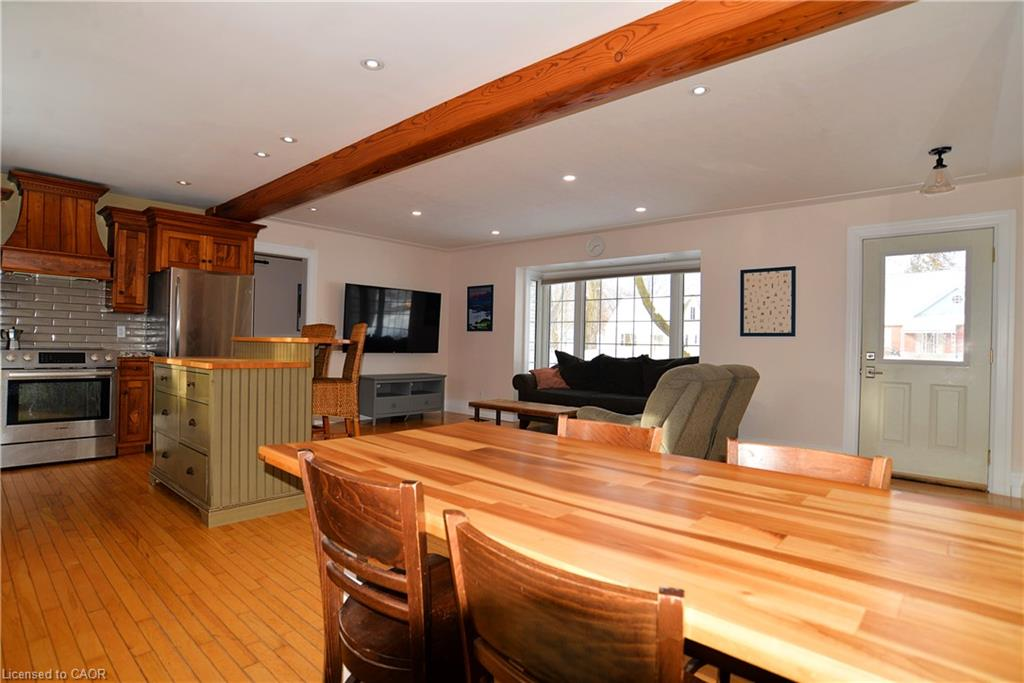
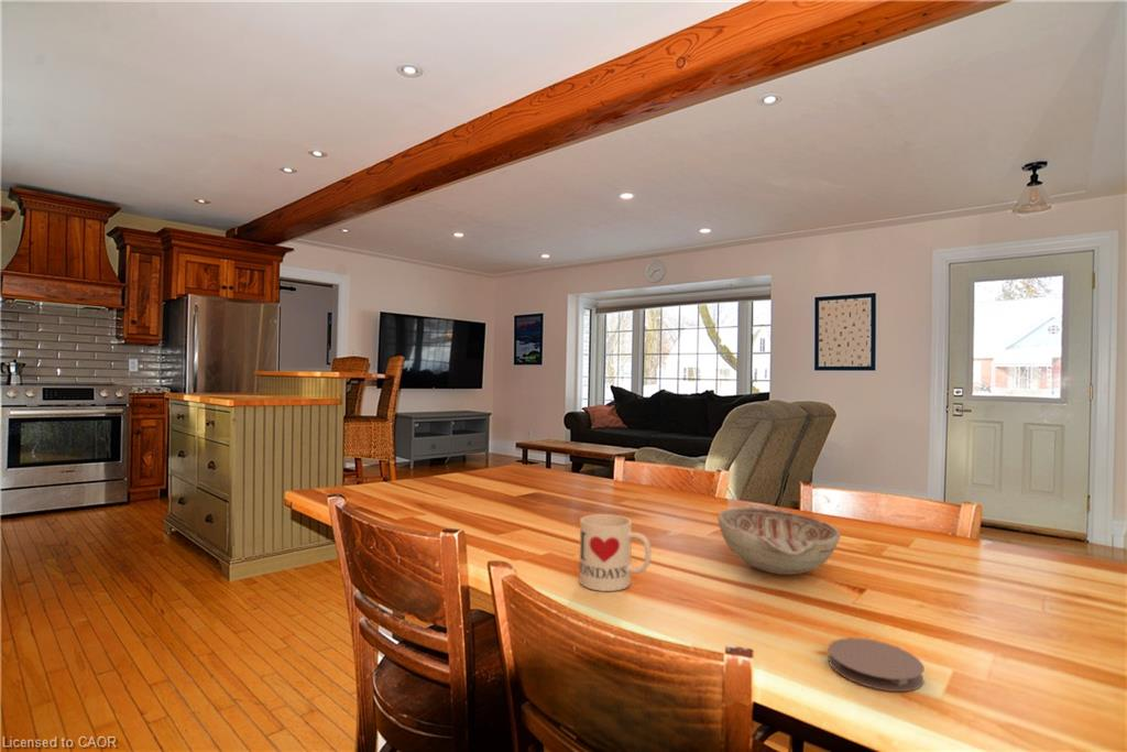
+ coaster [828,636,926,693]
+ decorative bowl [716,505,842,576]
+ mug [578,513,652,592]
